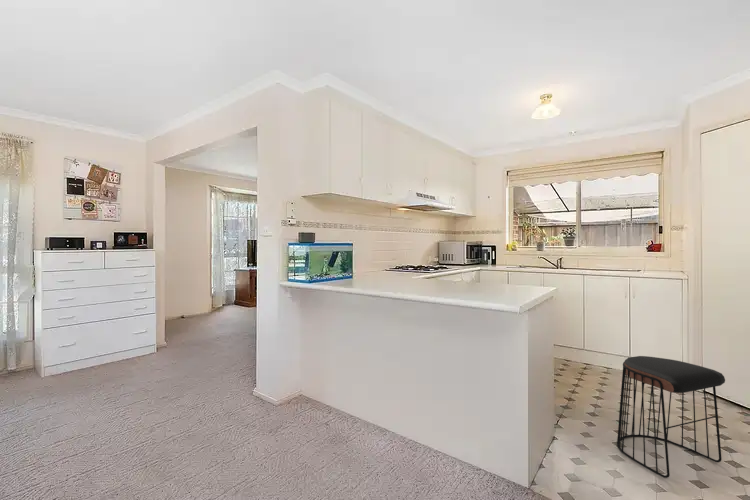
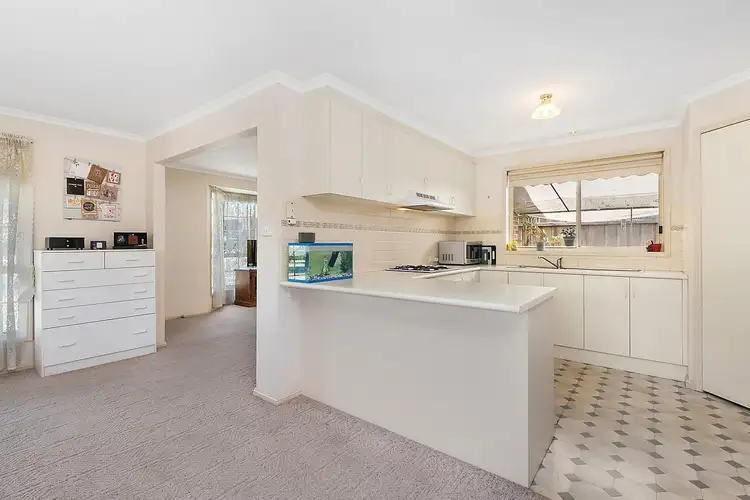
- stool [616,355,726,479]
